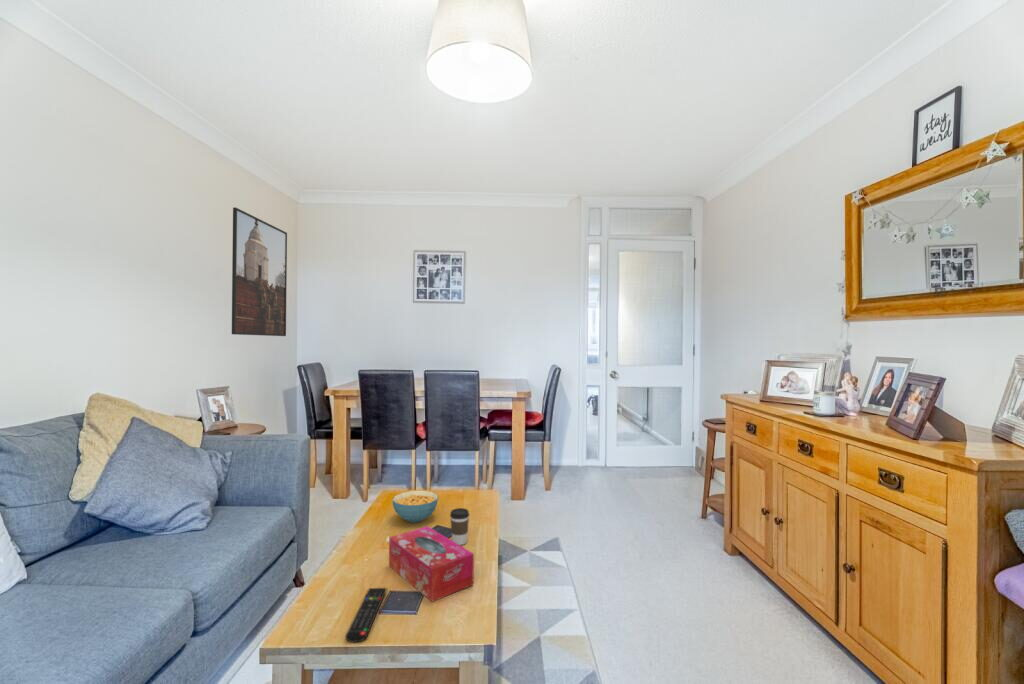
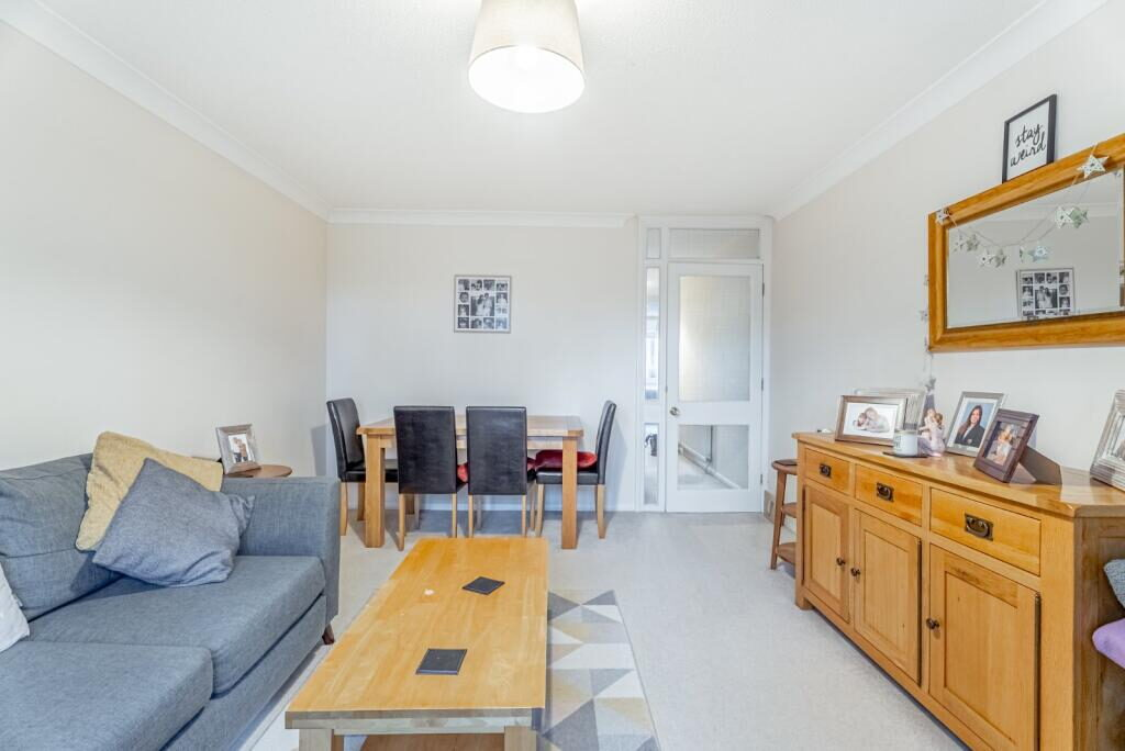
- coffee cup [449,507,470,546]
- cereal bowl [391,490,439,523]
- tissue box [388,525,475,603]
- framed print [231,206,288,337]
- remote control [344,587,388,644]
